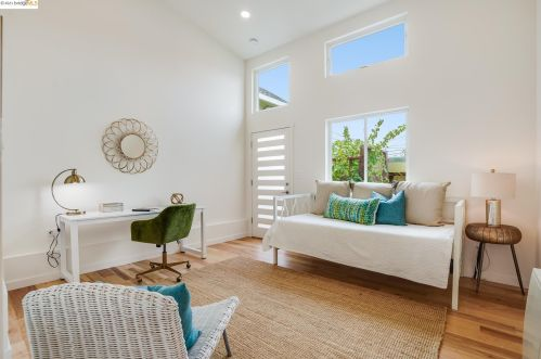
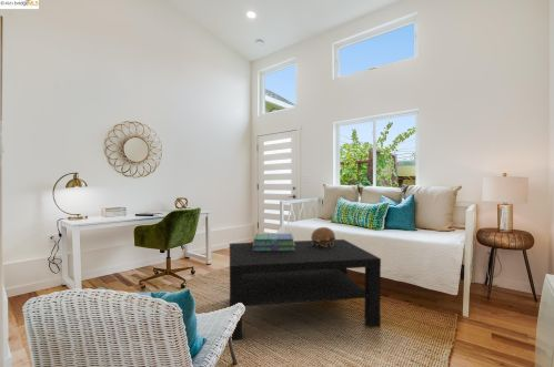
+ stack of books [252,232,295,251]
+ decorative bowl [310,226,336,247]
+ coffee table [229,238,382,340]
